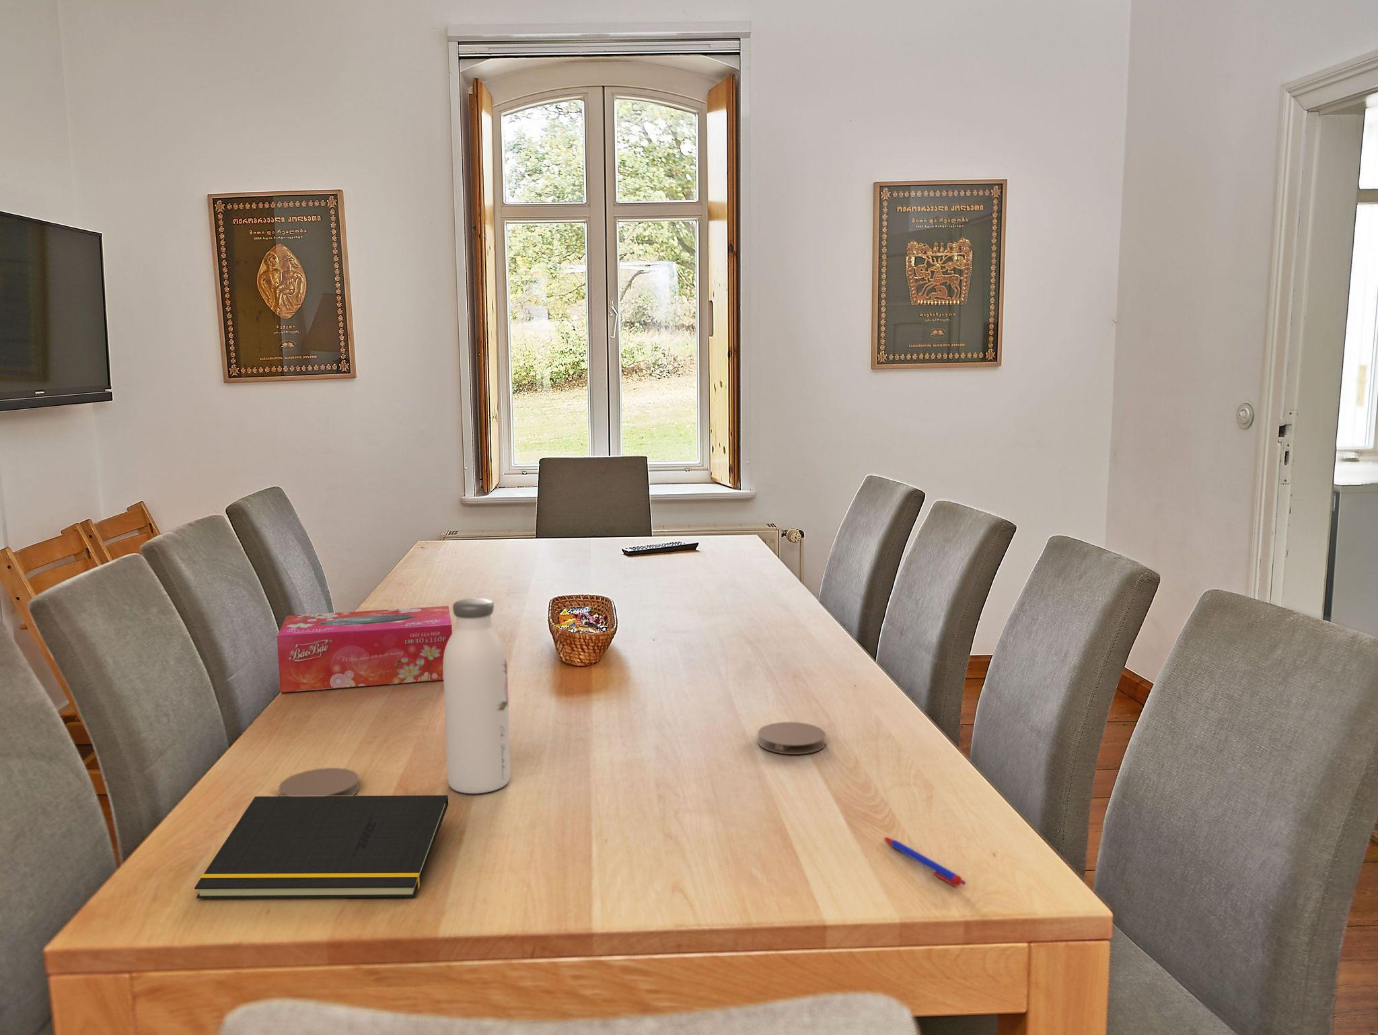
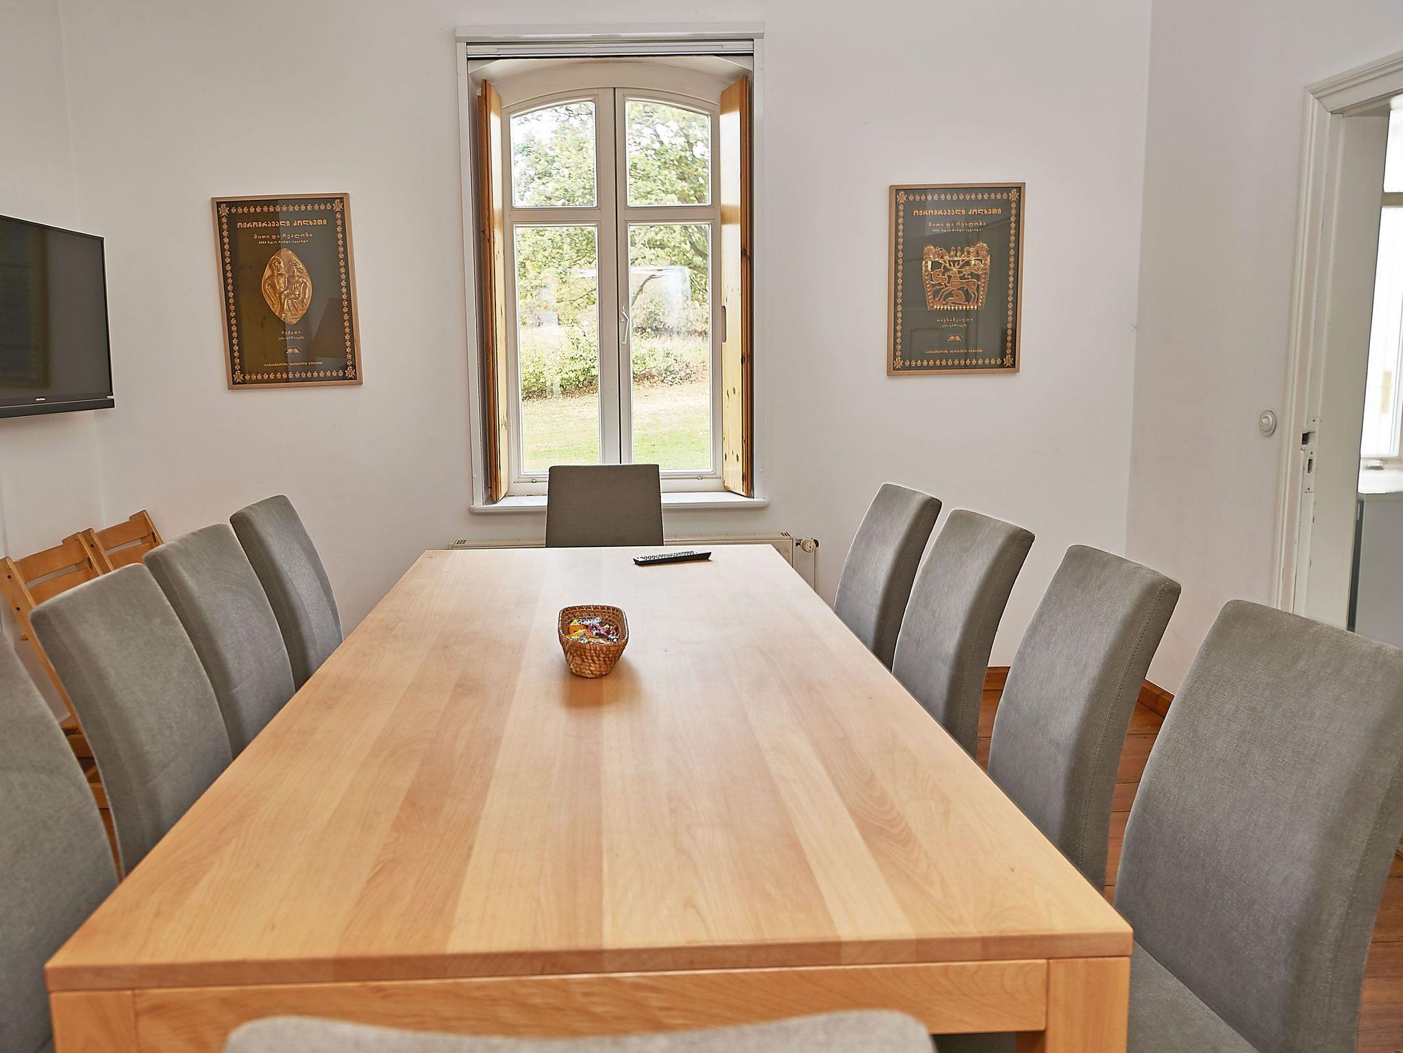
- notepad [193,795,449,899]
- pen [882,836,966,887]
- coaster [278,768,360,796]
- water bottle [442,598,511,794]
- tissue box [276,606,453,694]
- coaster [757,722,826,756]
